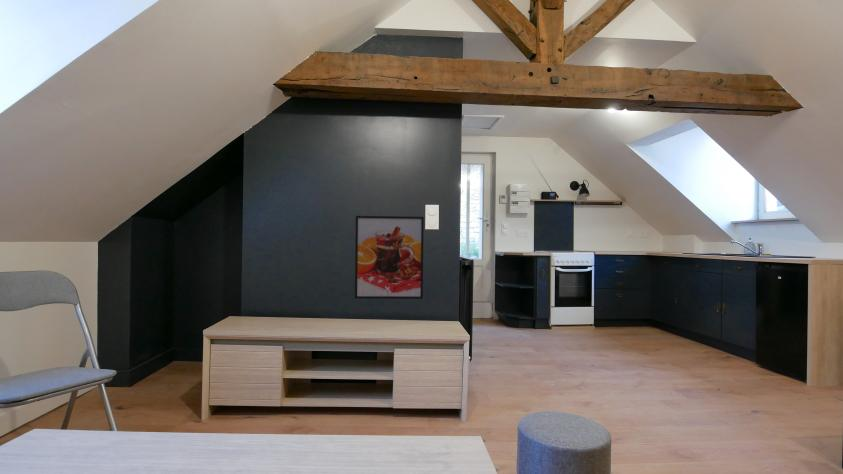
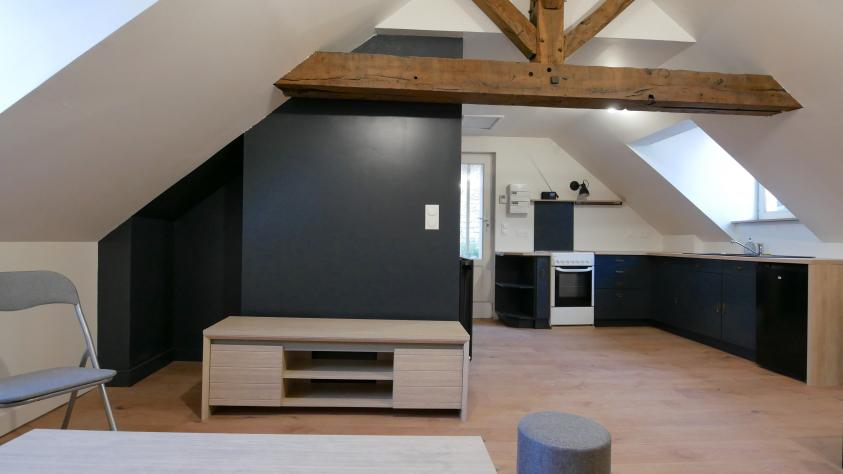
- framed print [354,215,425,300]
